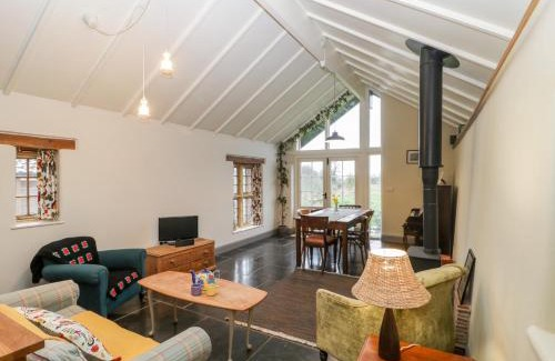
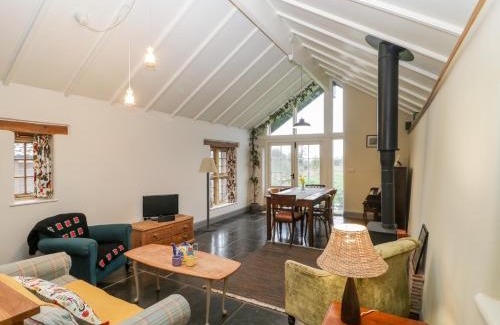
+ floor lamp [198,157,218,233]
